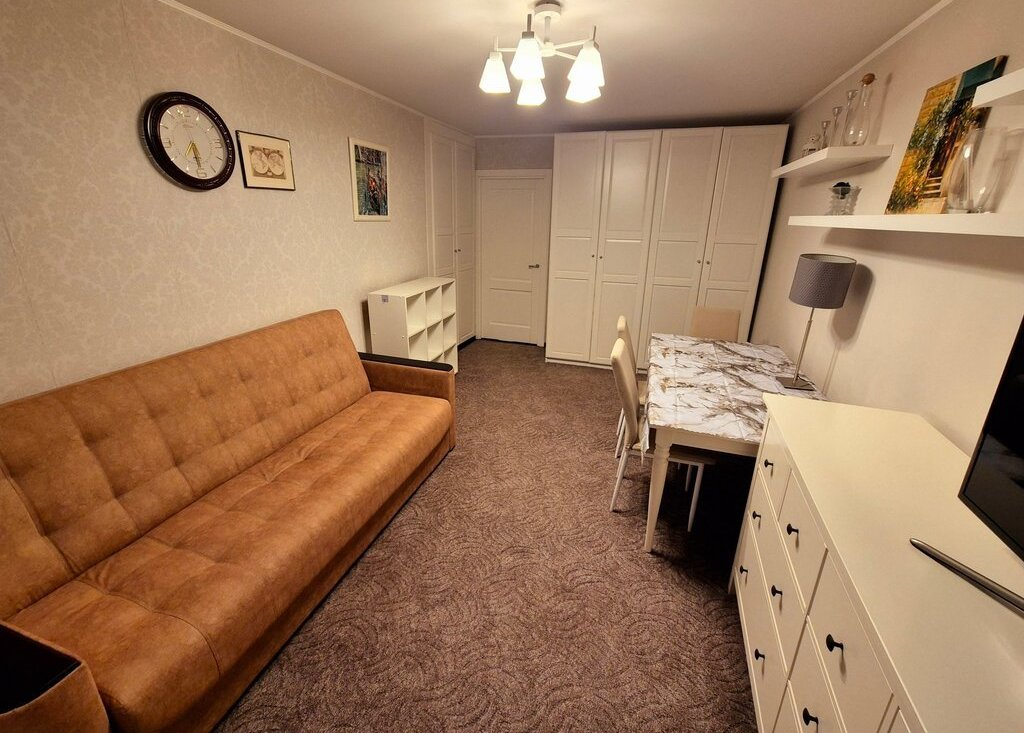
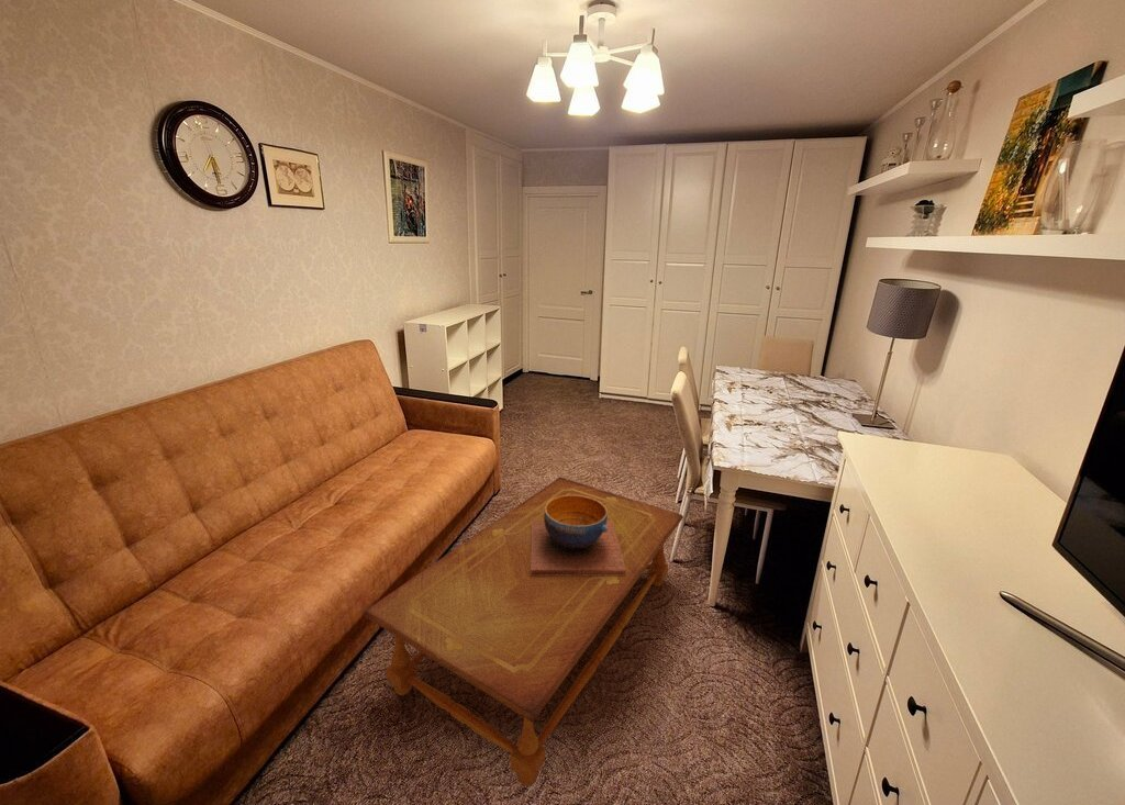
+ decorative bowl [531,495,626,575]
+ coffee table [363,477,684,787]
